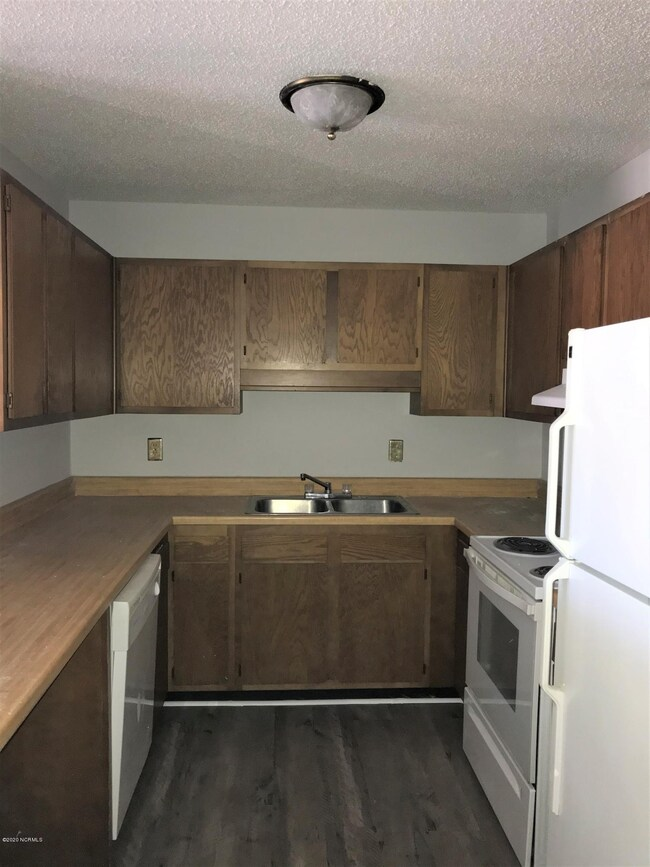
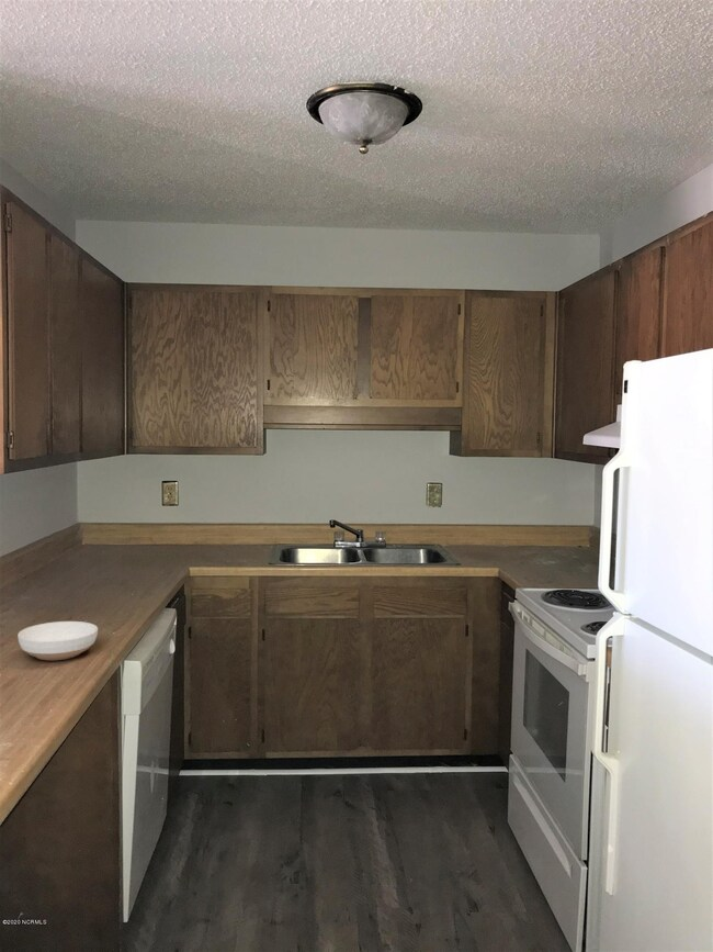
+ bowl [16,620,99,661]
